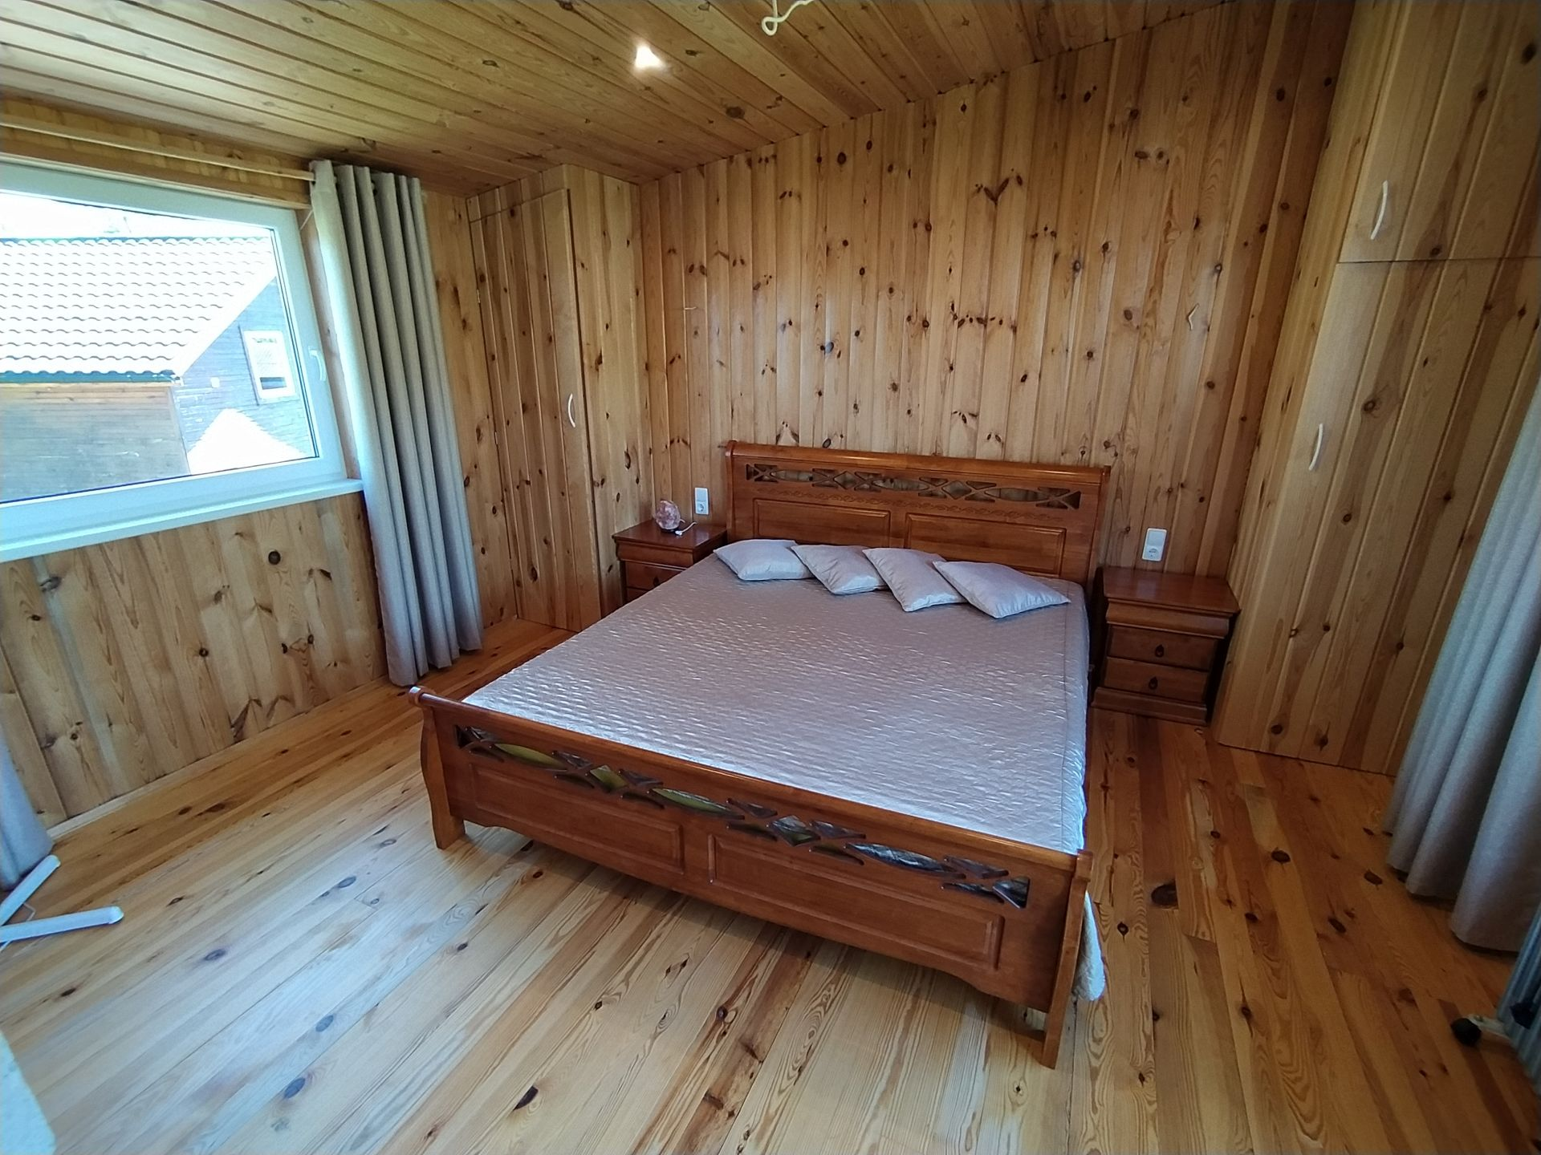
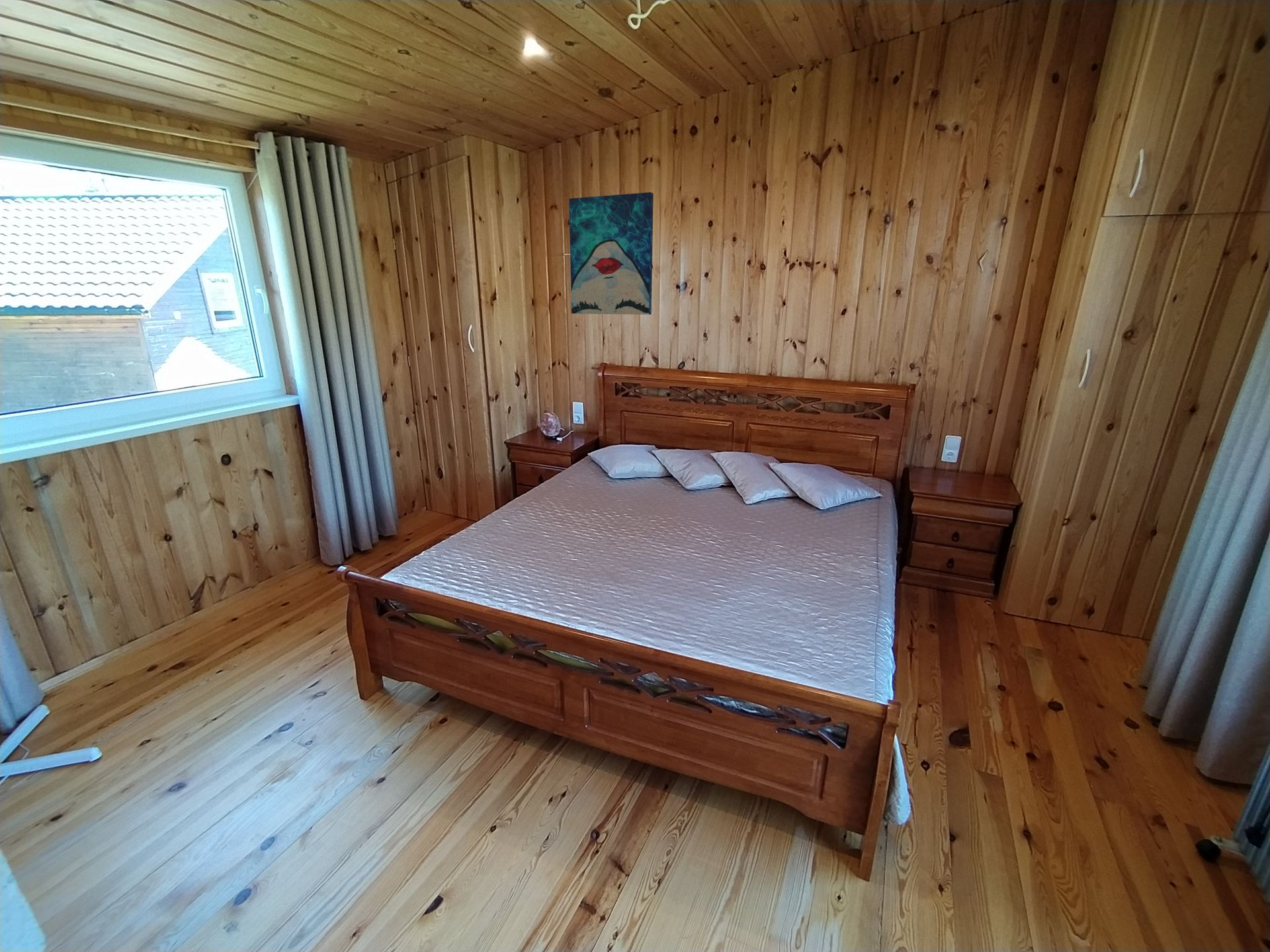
+ wall art [568,192,654,315]
